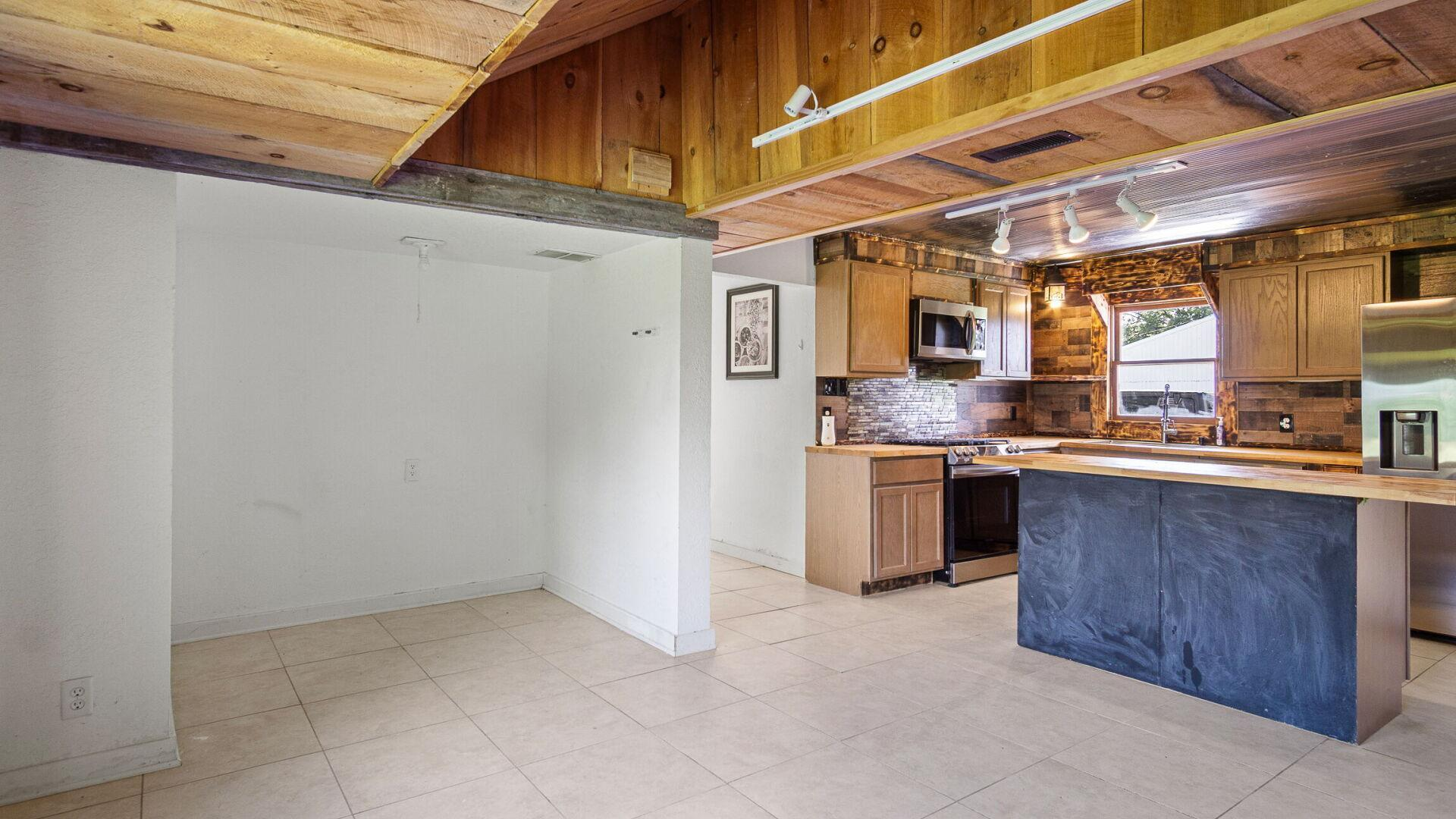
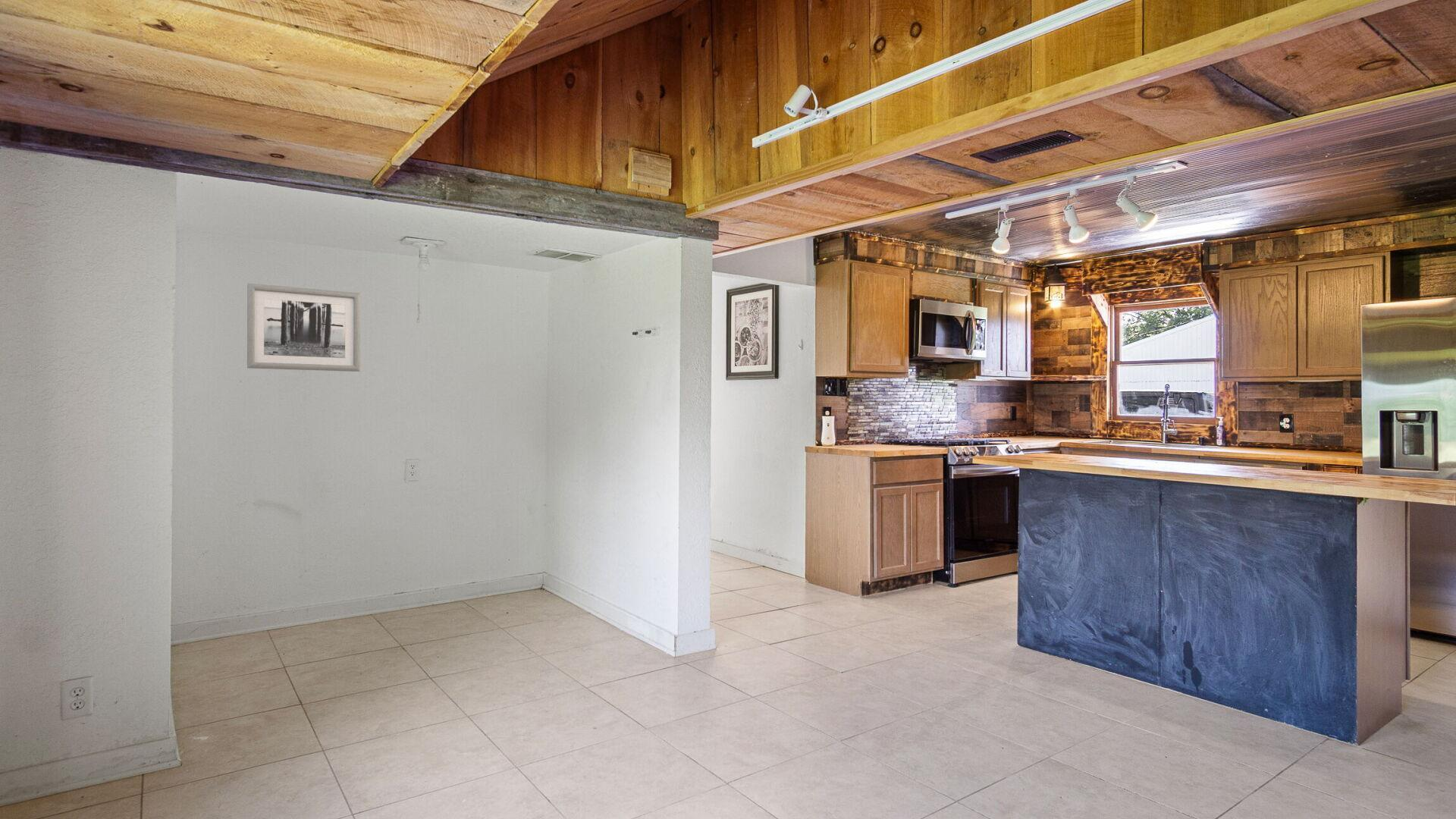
+ wall art [246,283,361,372]
